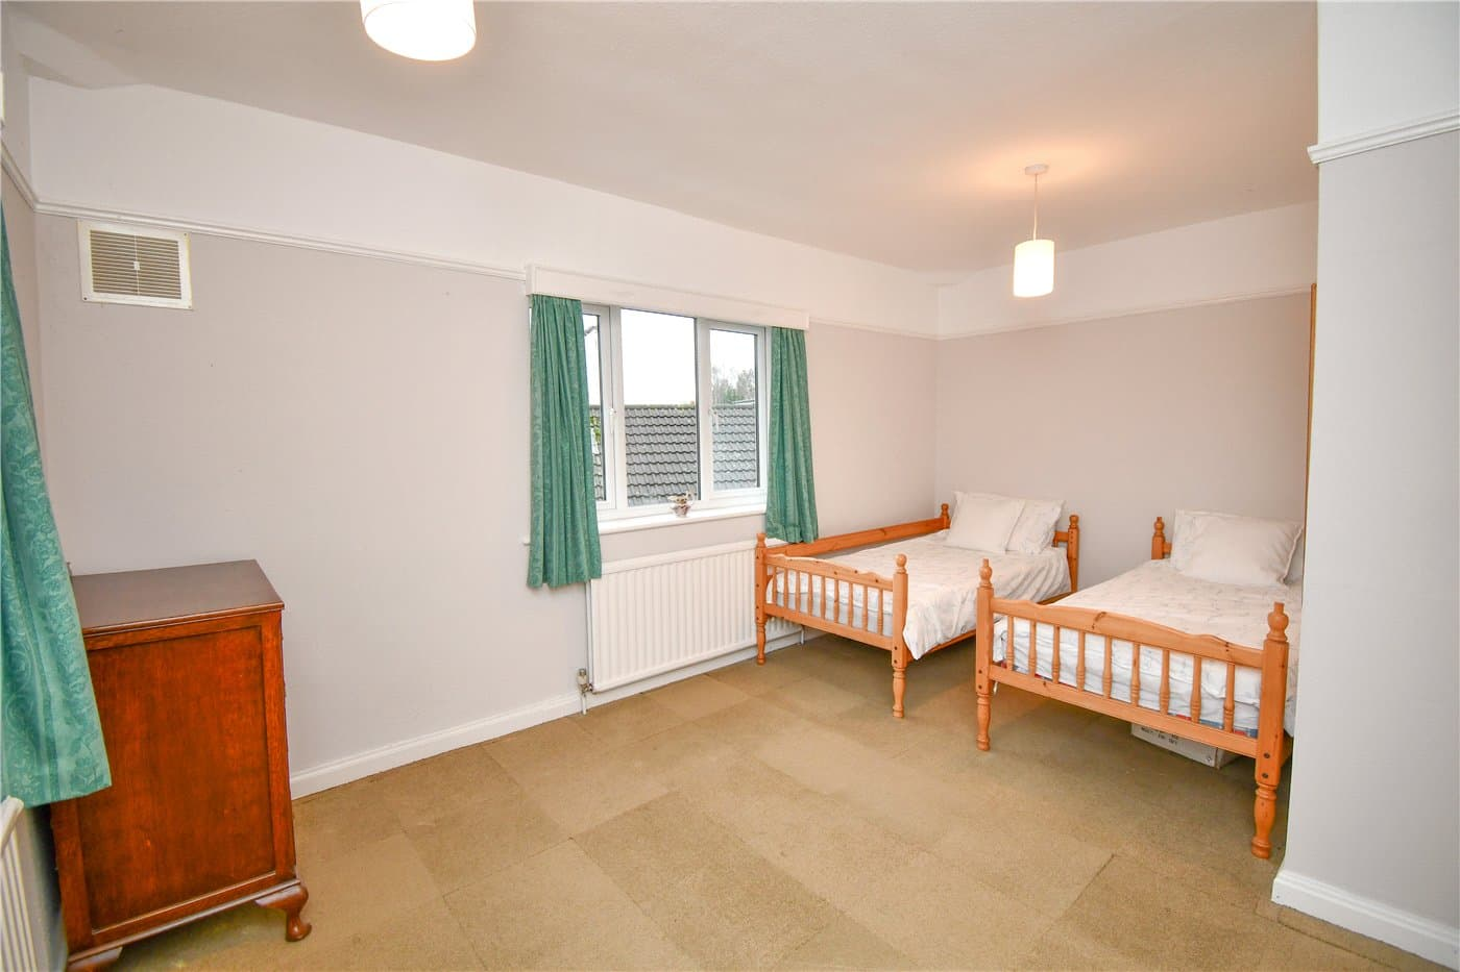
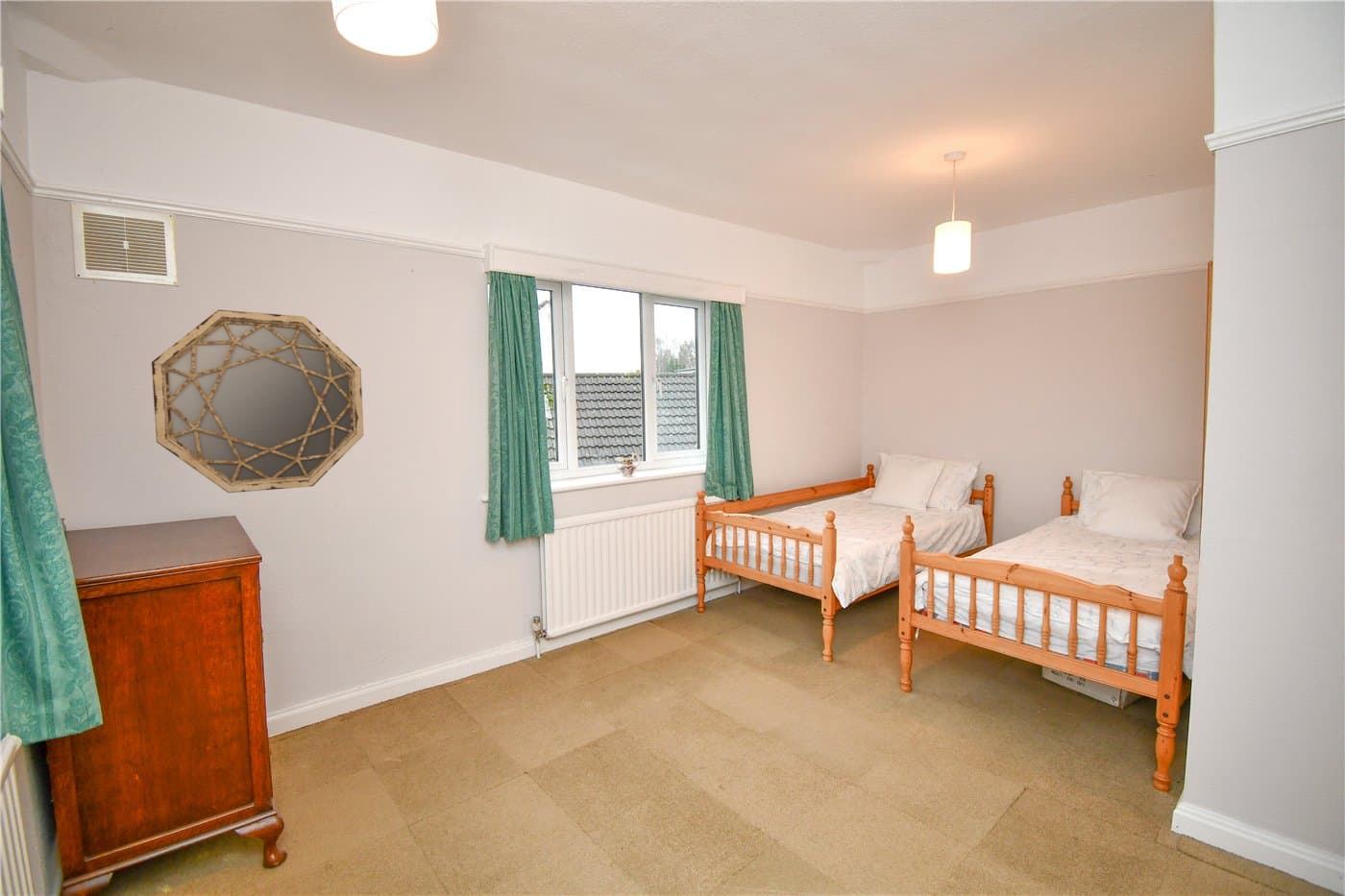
+ home mirror [151,309,365,494]
